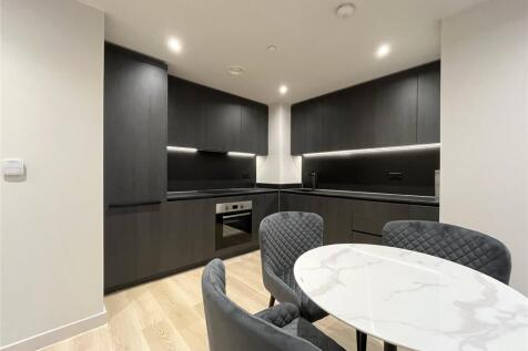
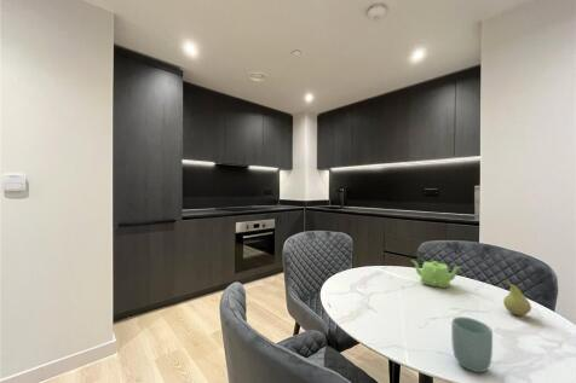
+ teapot [409,259,462,289]
+ cup [450,315,494,373]
+ fruit [501,279,532,317]
